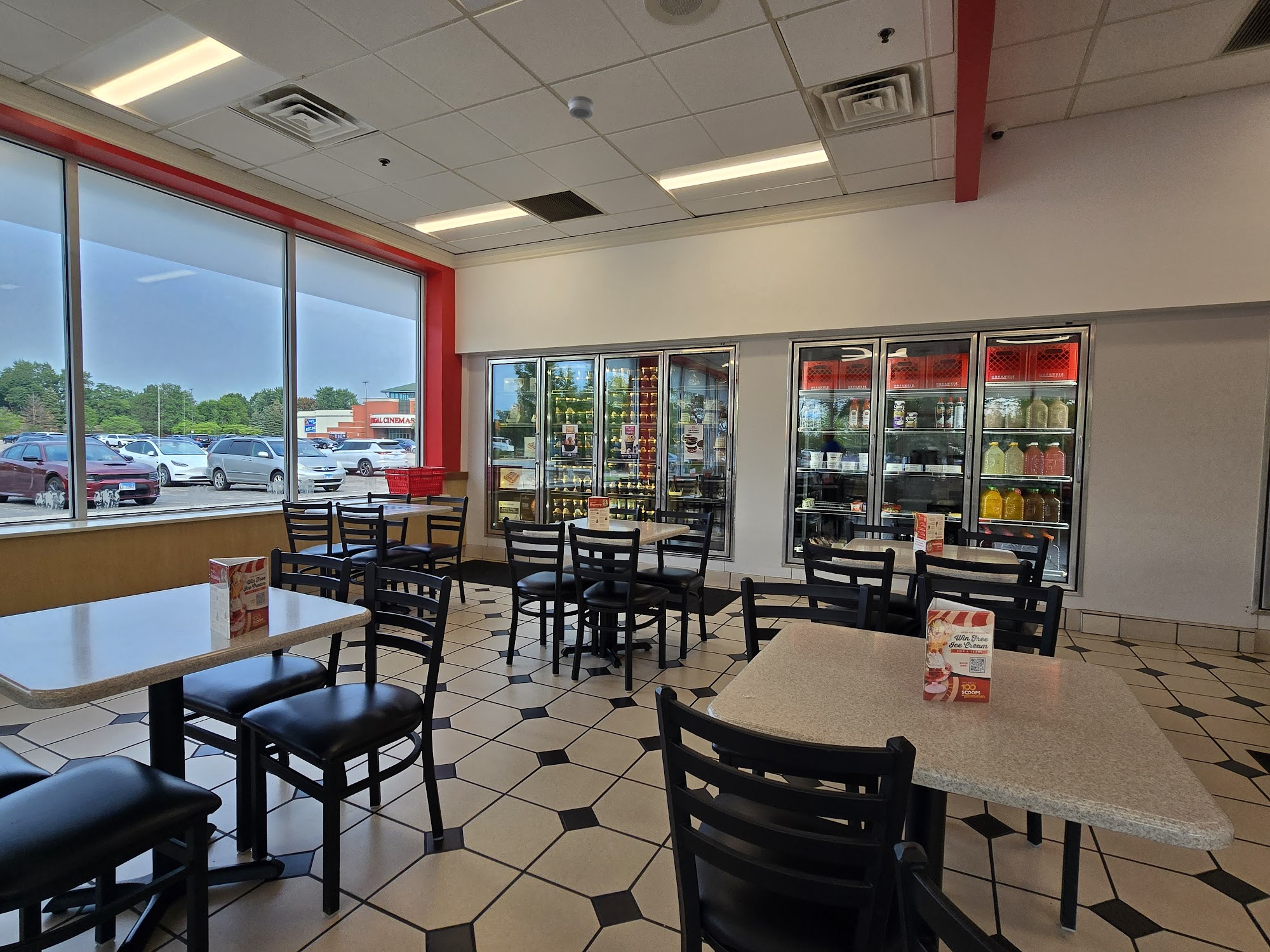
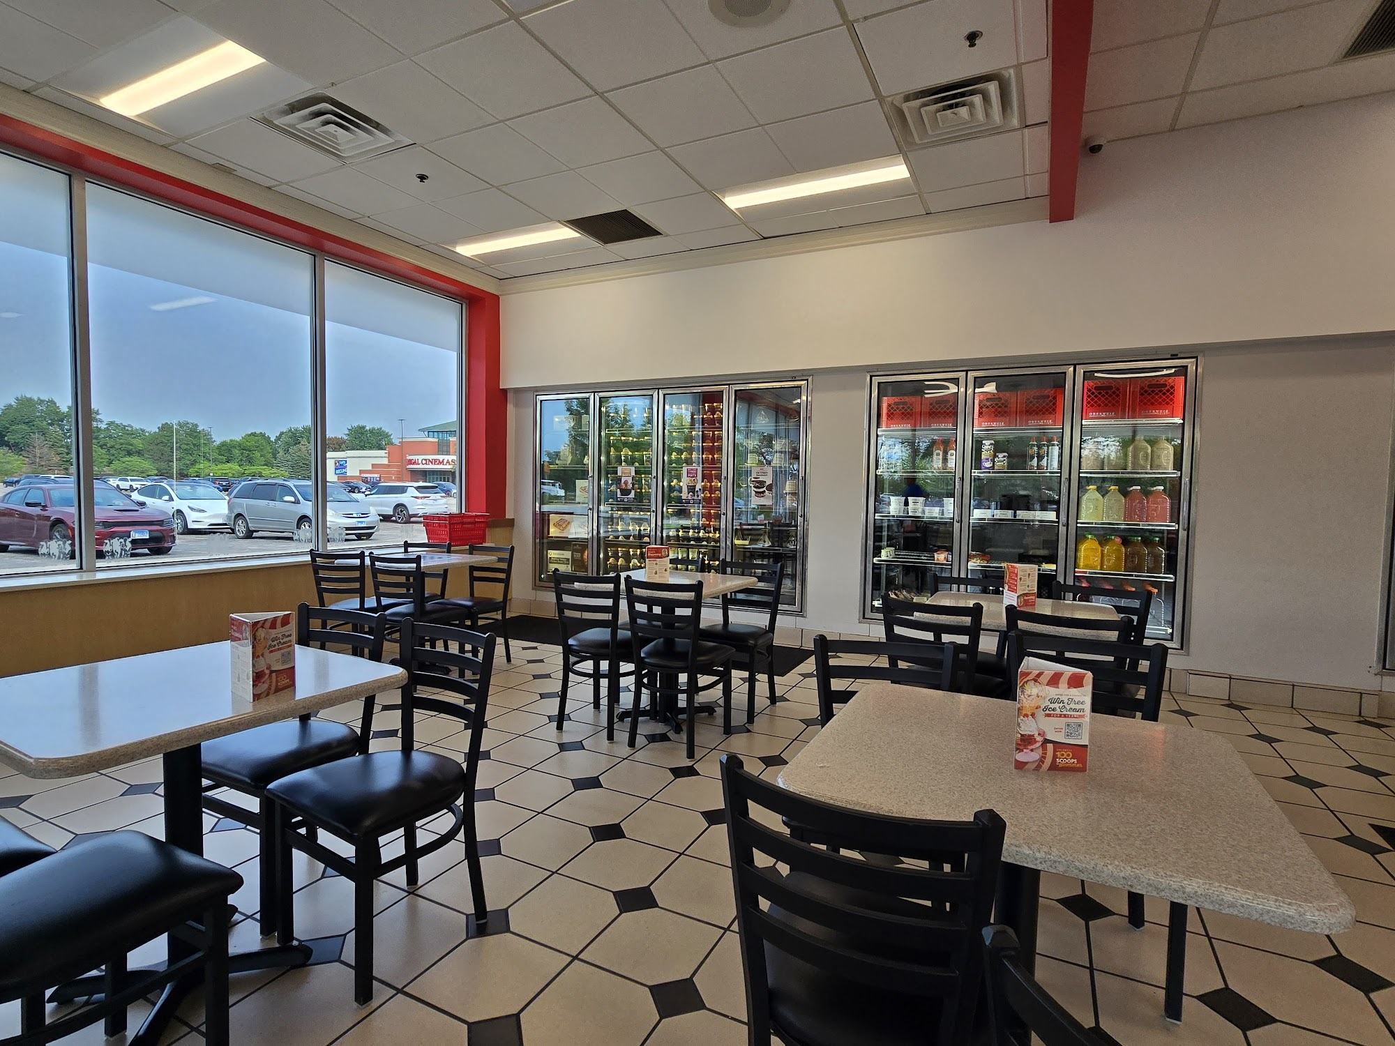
- smoke detector [568,95,594,119]
